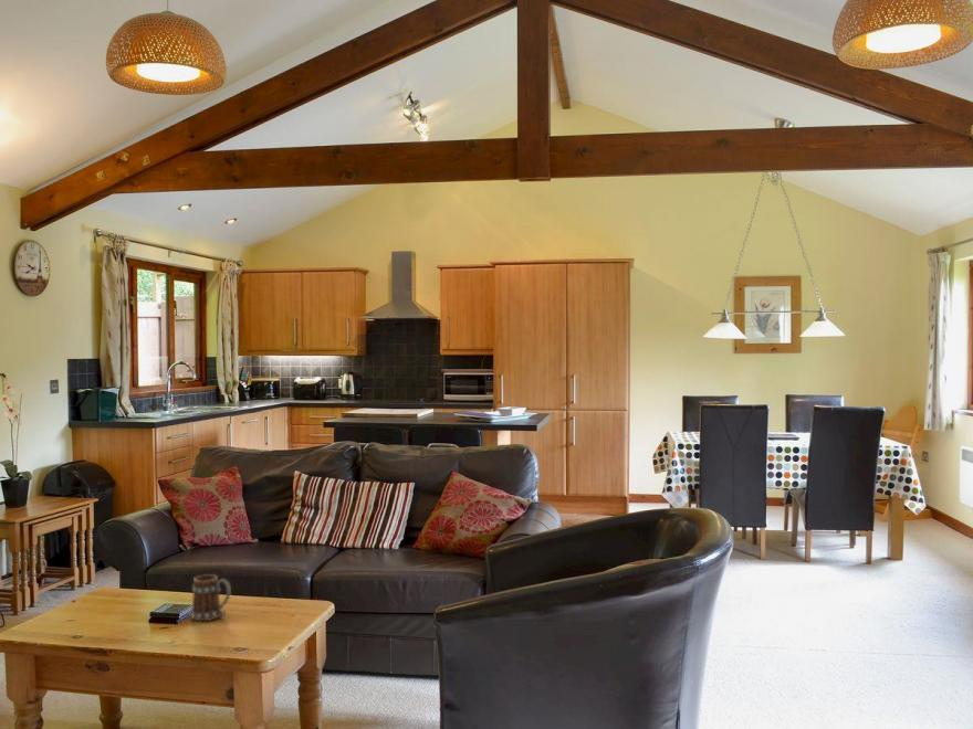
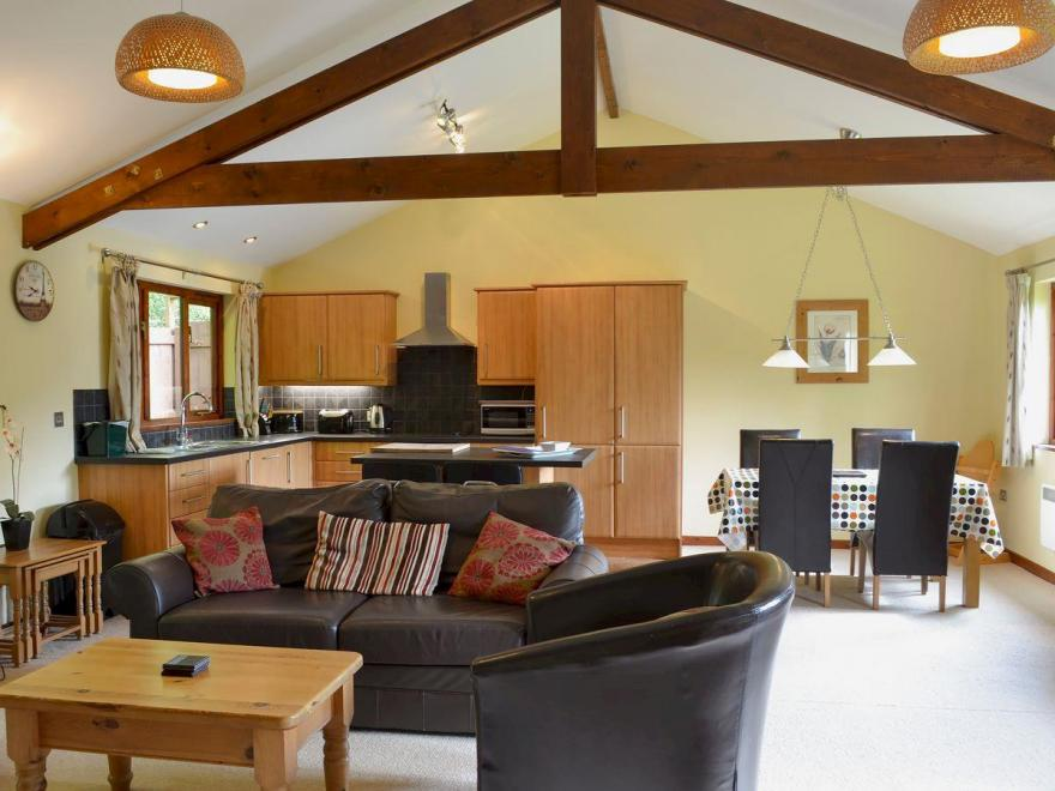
- mug [190,573,232,622]
